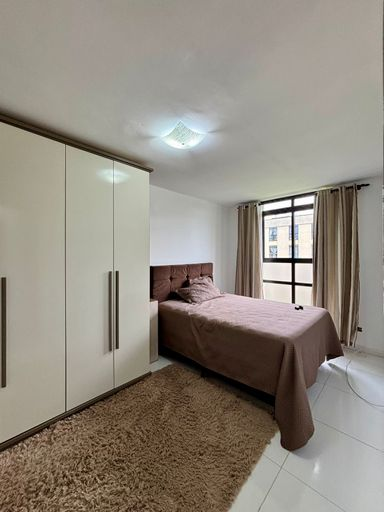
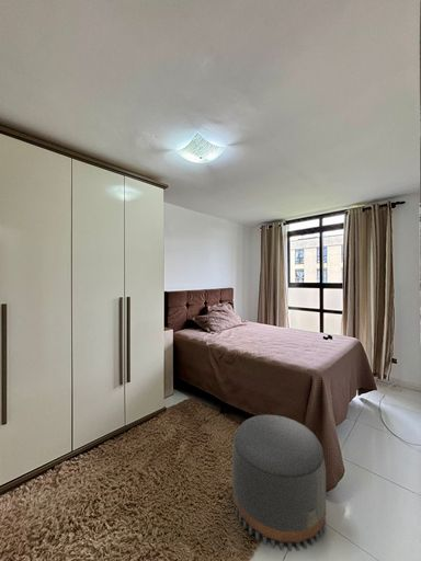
+ pouf [231,414,327,552]
